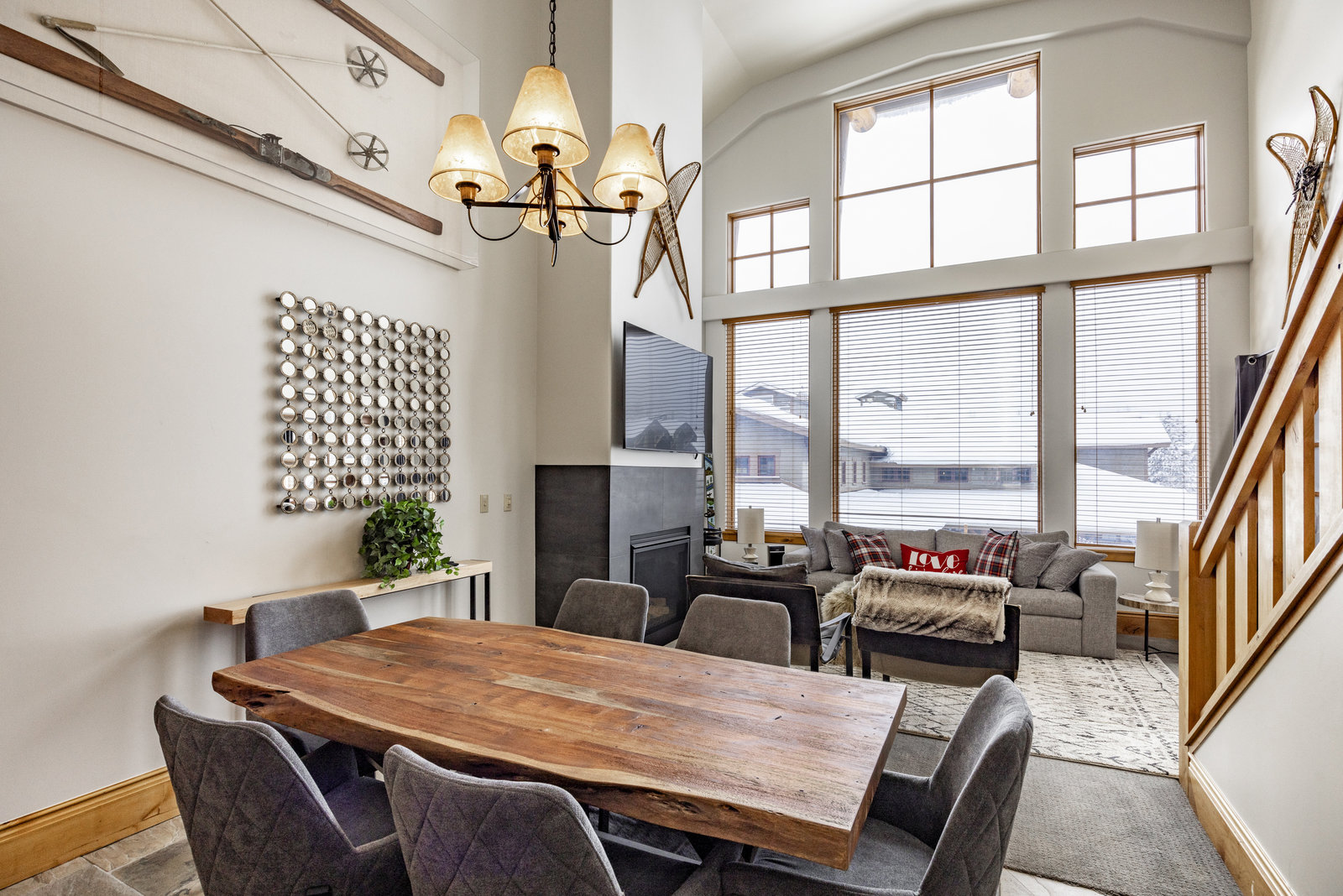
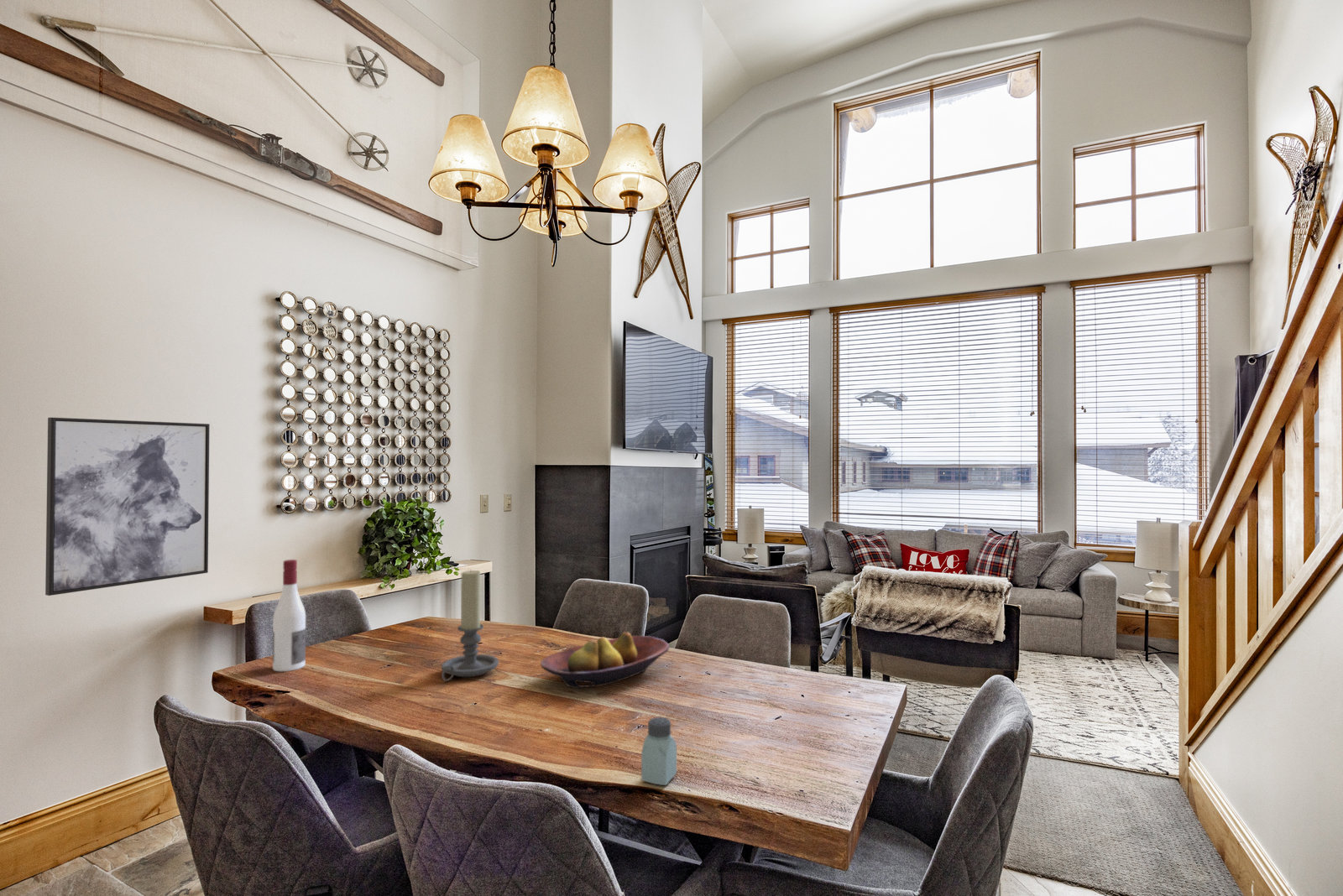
+ fruit bowl [540,631,671,689]
+ wall art [44,417,211,596]
+ candle holder [441,569,499,682]
+ alcohol [272,559,306,672]
+ saltshaker [640,716,677,786]
